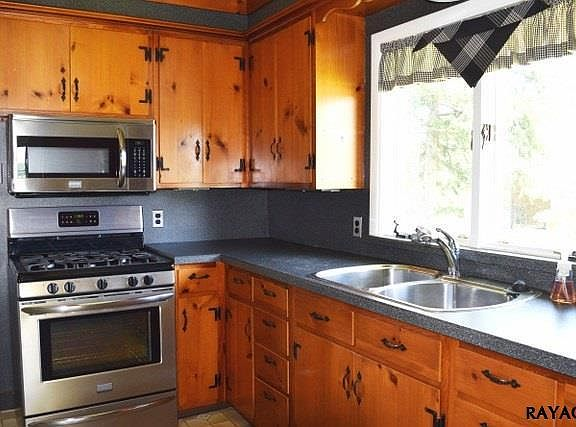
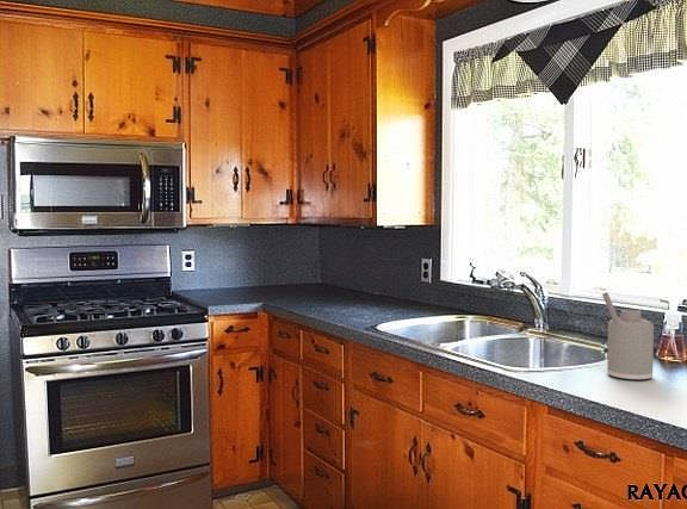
+ soap dispenser [601,292,655,381]
